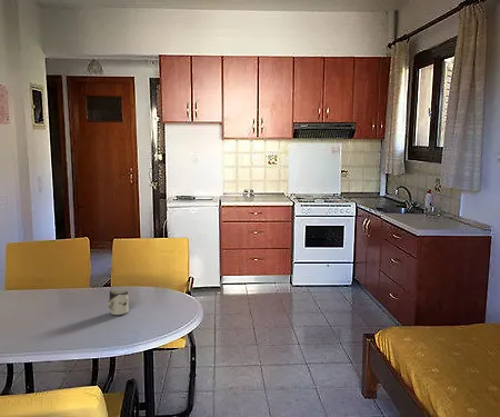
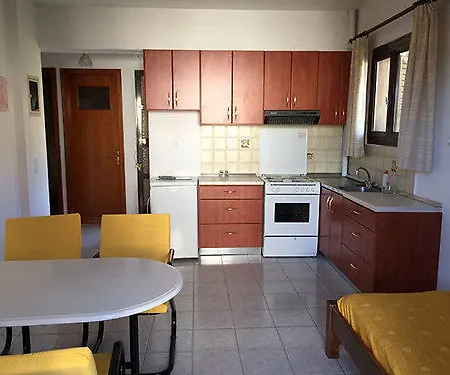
- cup [107,288,130,317]
